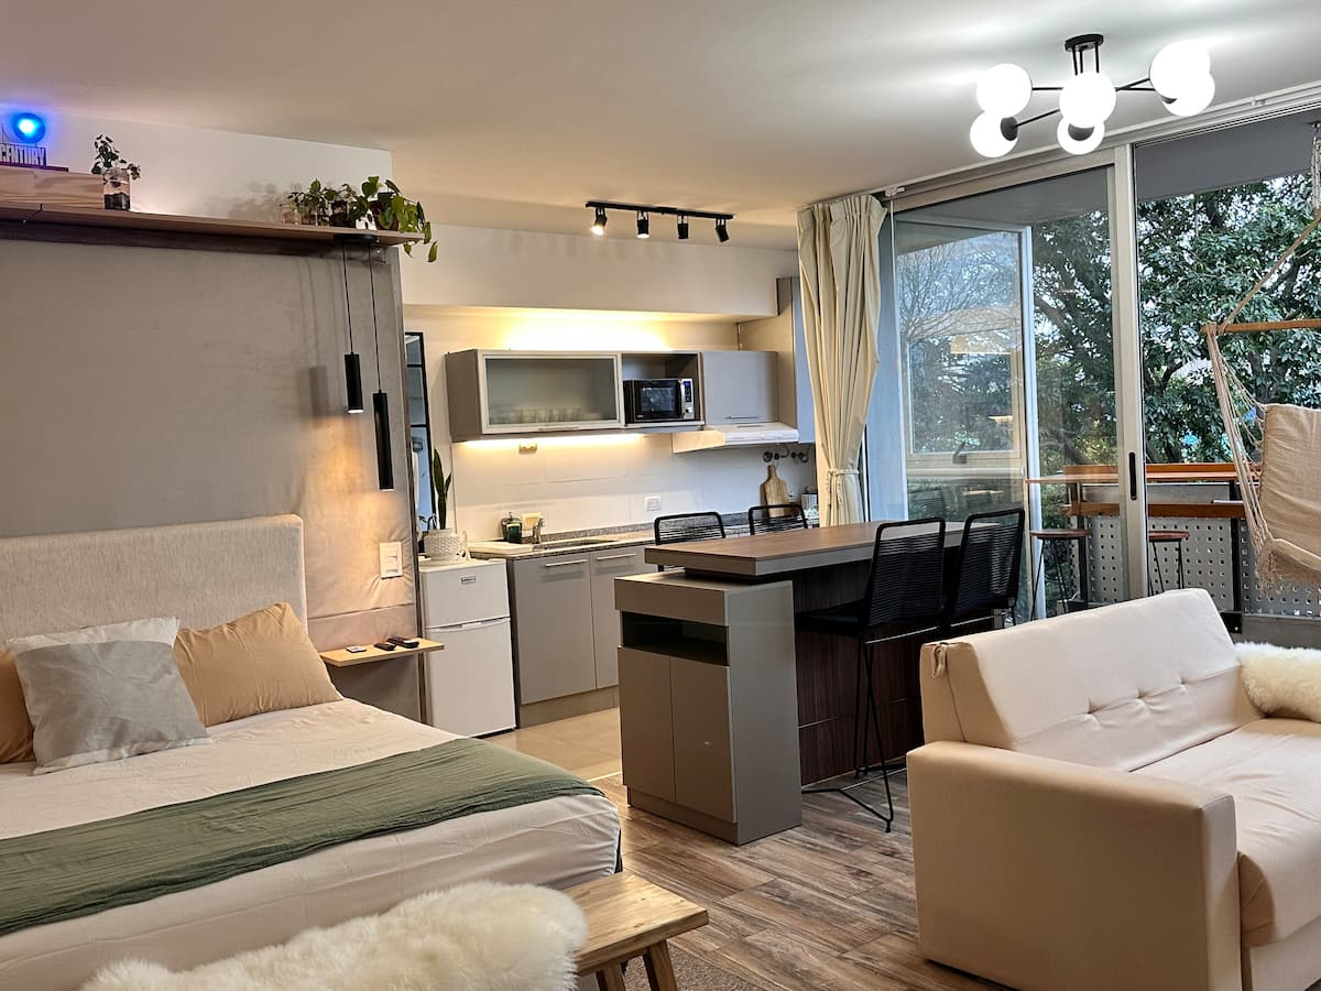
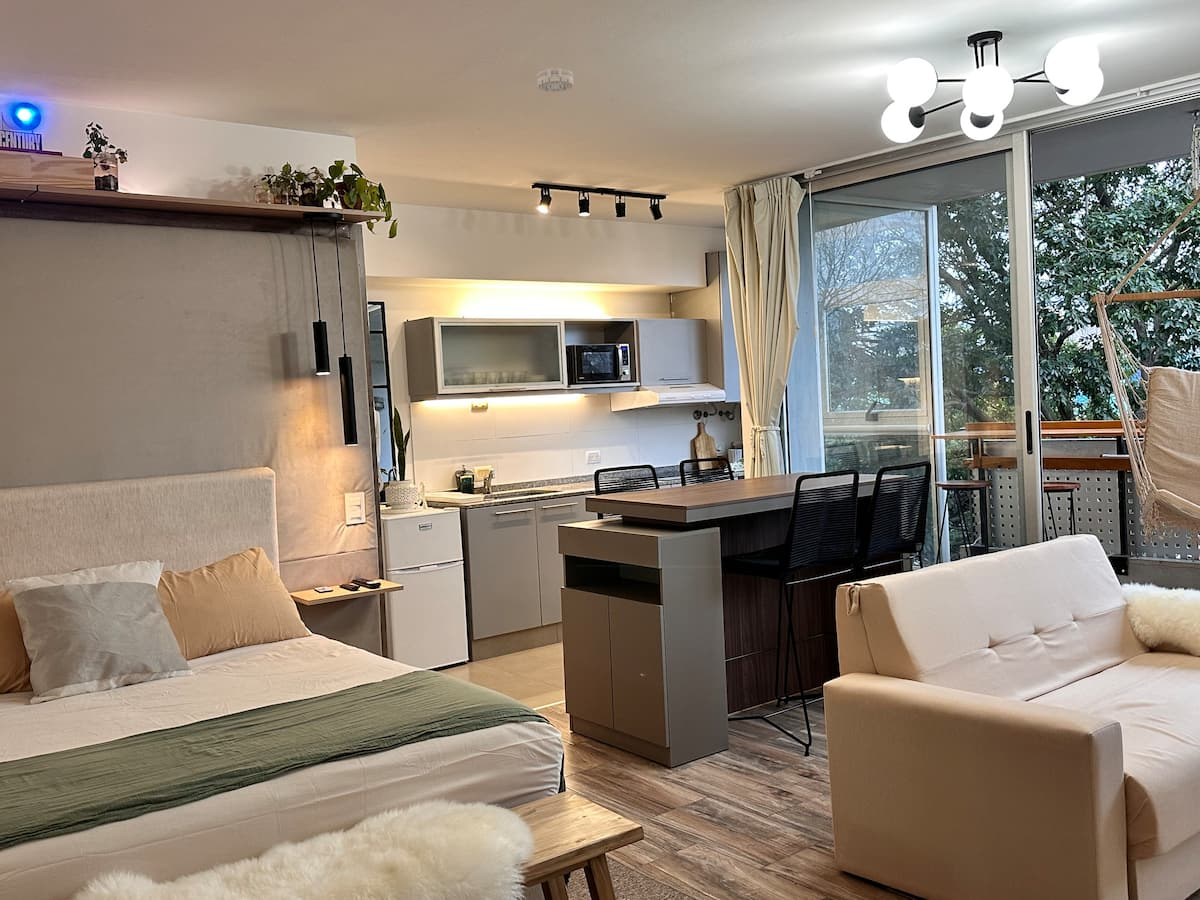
+ smoke detector [536,67,574,93]
